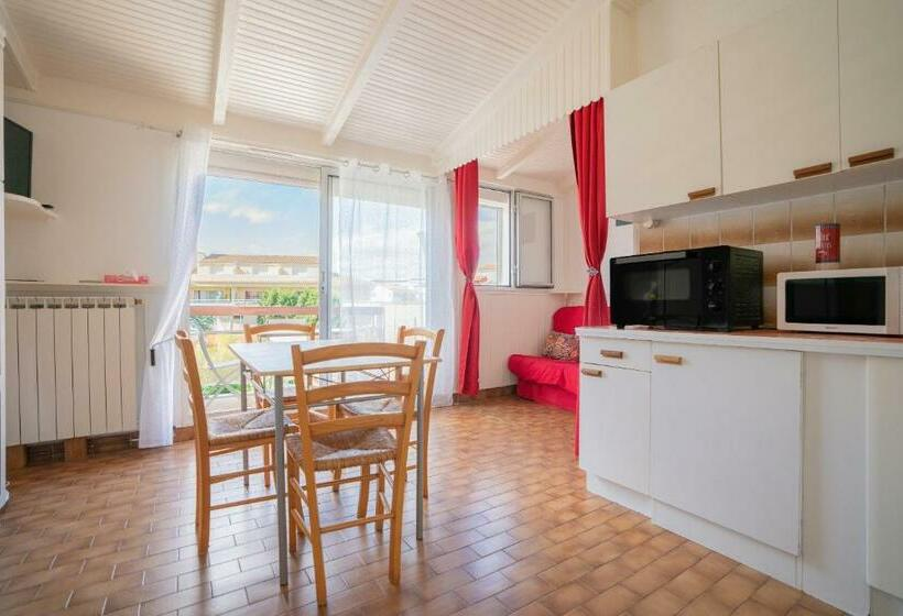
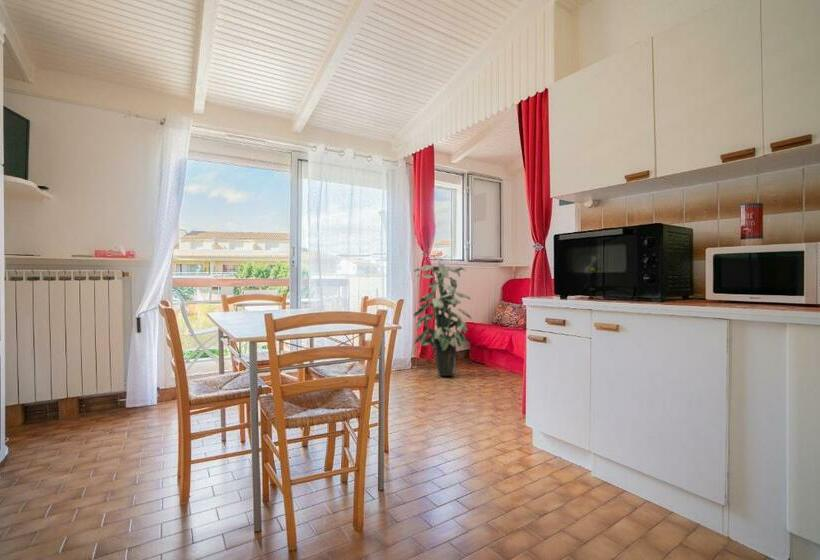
+ indoor plant [412,257,473,377]
